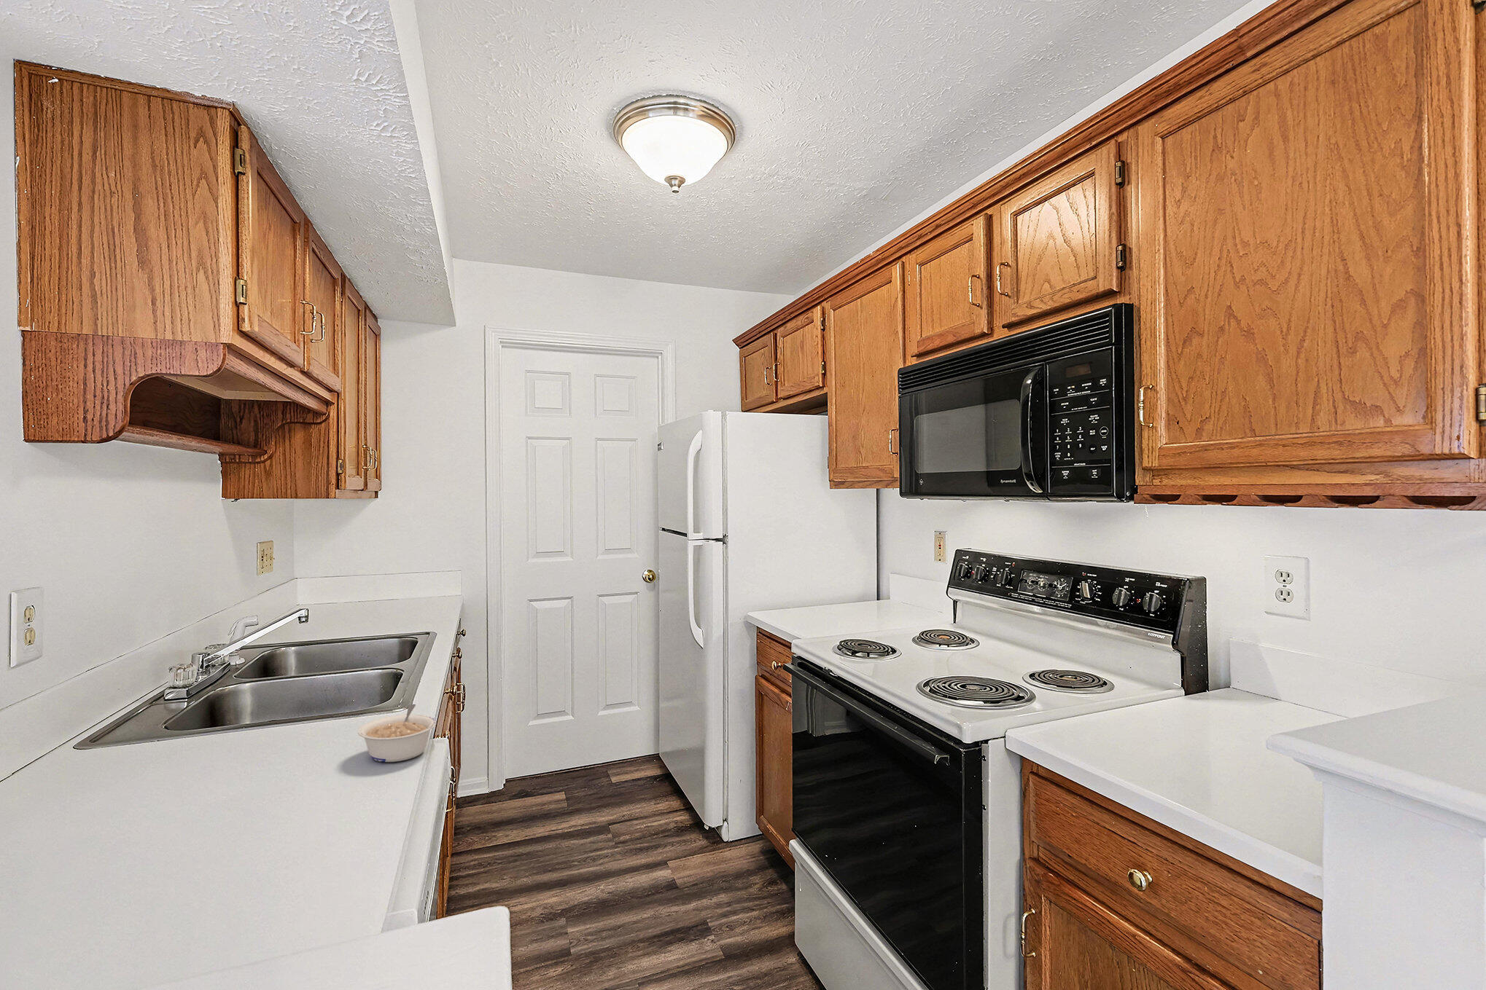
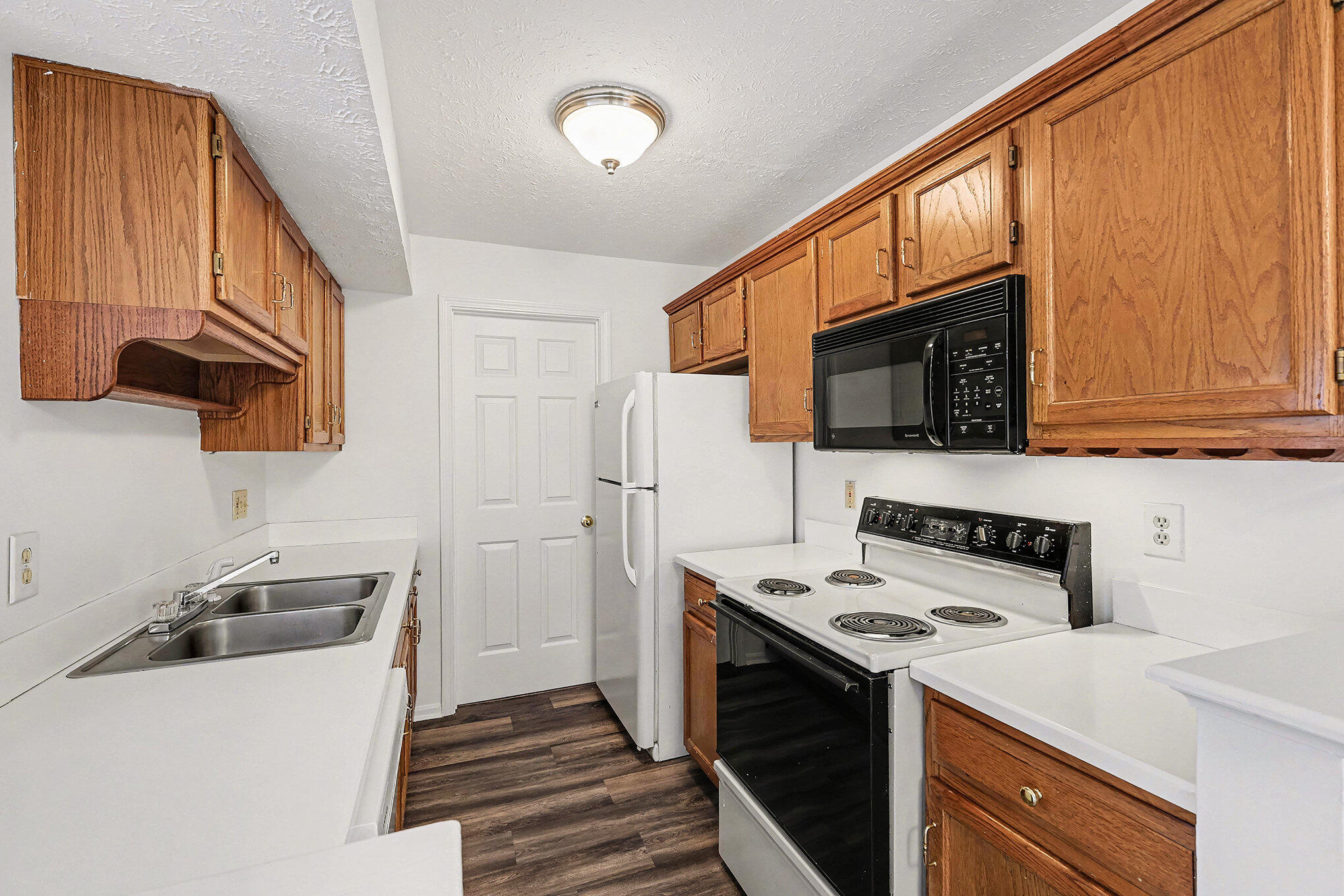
- legume [357,704,437,762]
